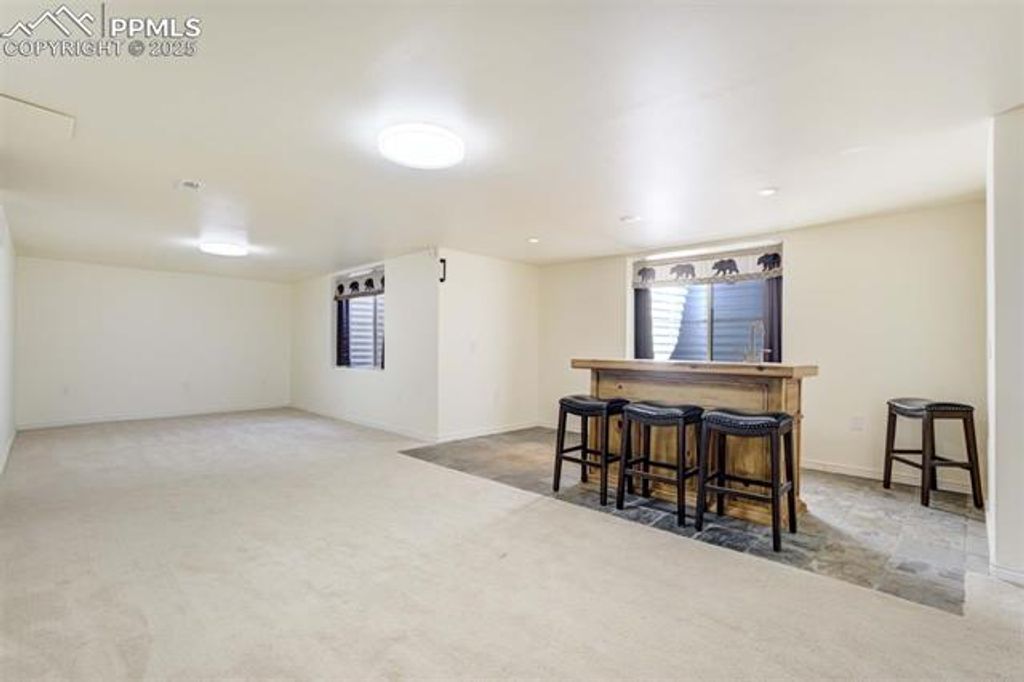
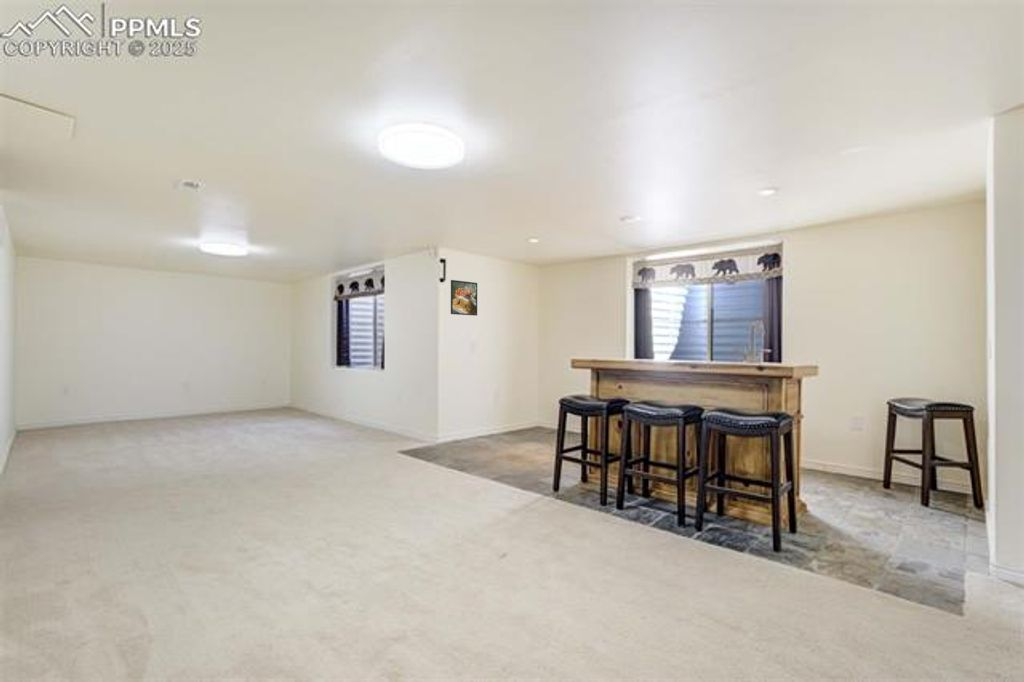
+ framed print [450,279,478,317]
